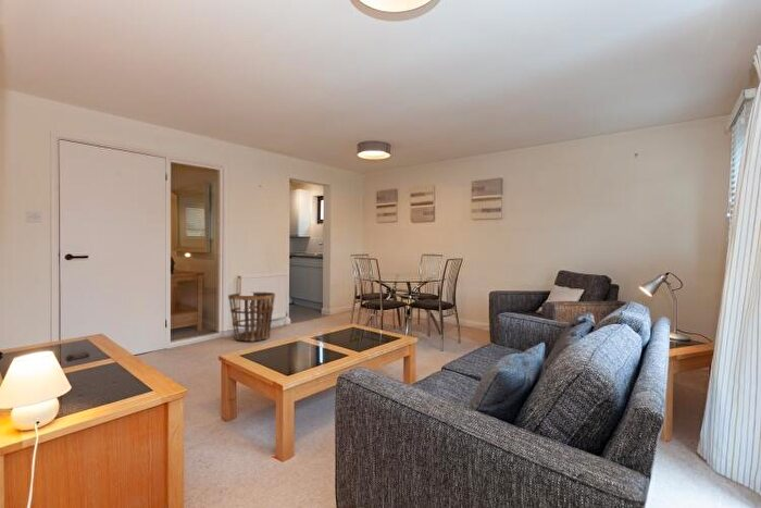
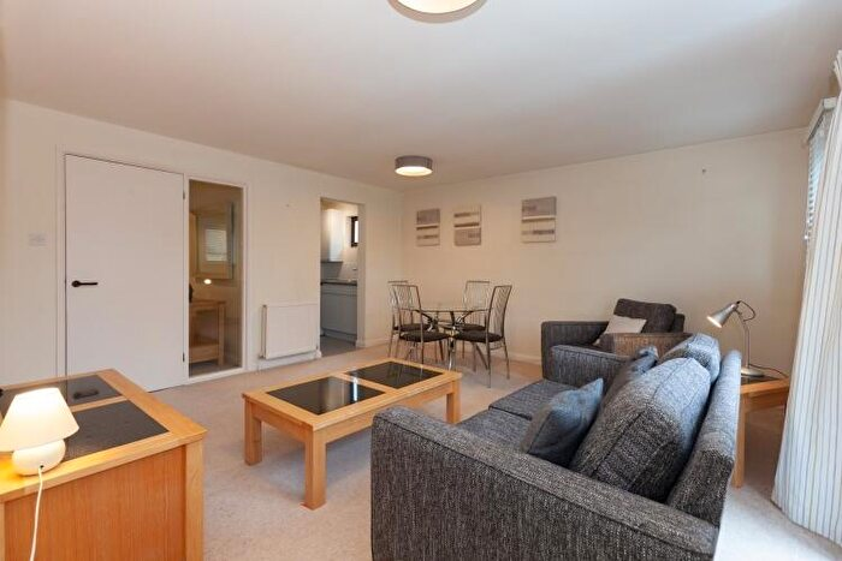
- basket [227,292,276,342]
